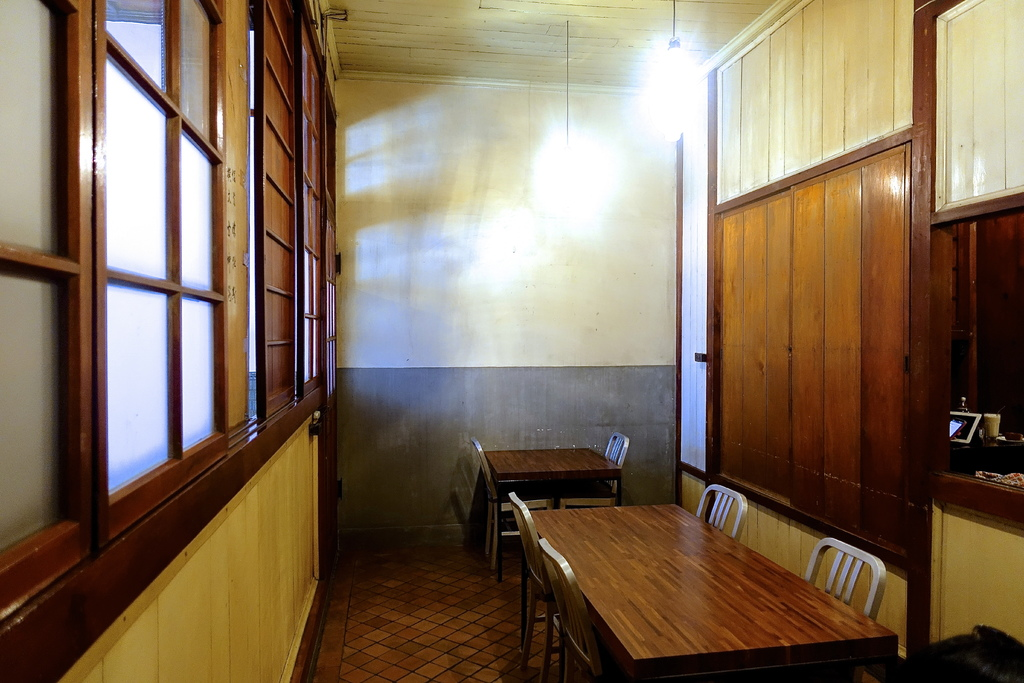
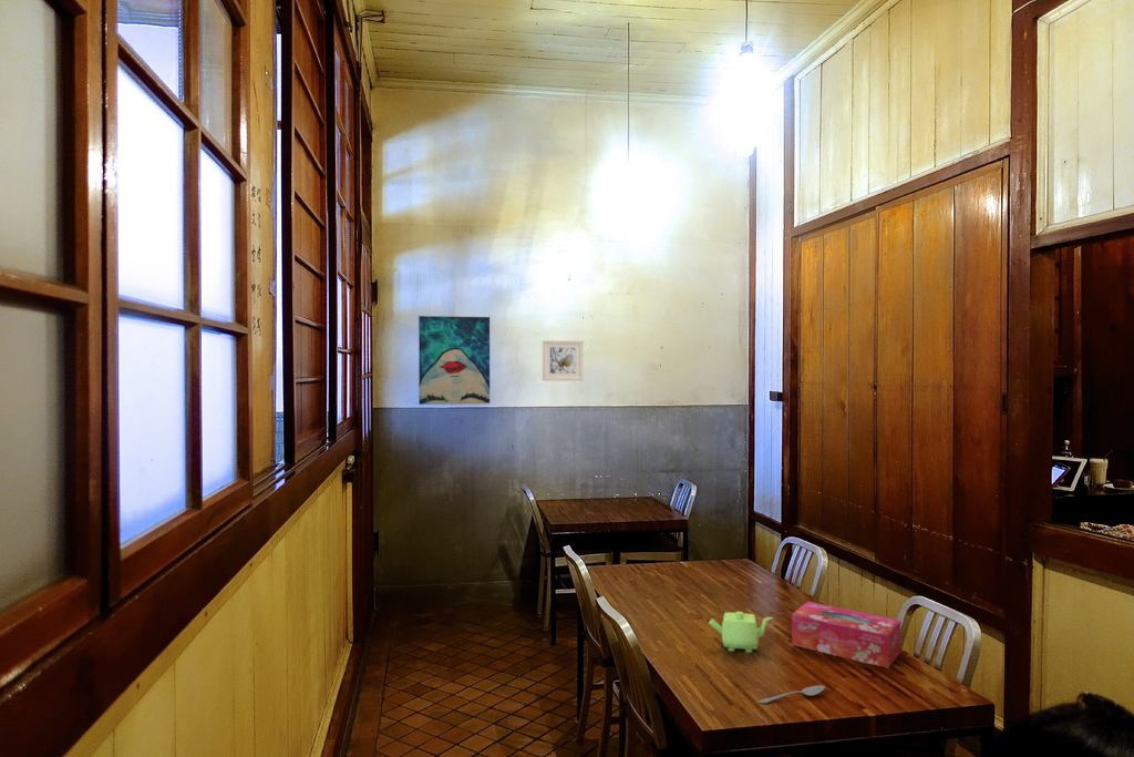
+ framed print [542,339,584,382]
+ tissue box [791,601,901,669]
+ teapot [708,611,774,654]
+ spoon [759,685,826,705]
+ wall art [417,315,491,406]
